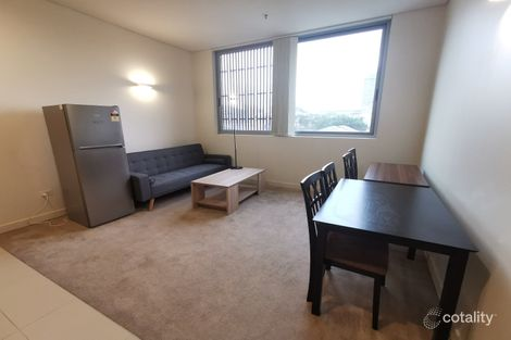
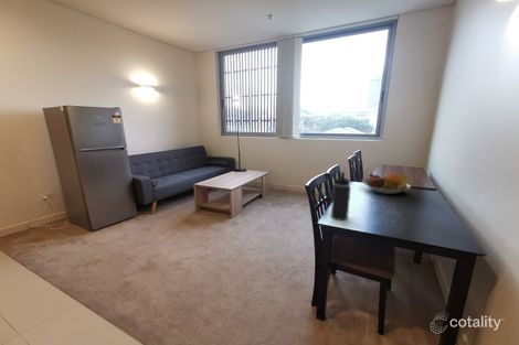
+ thermos bottle [330,171,352,222]
+ fruit bowl [361,172,412,195]
